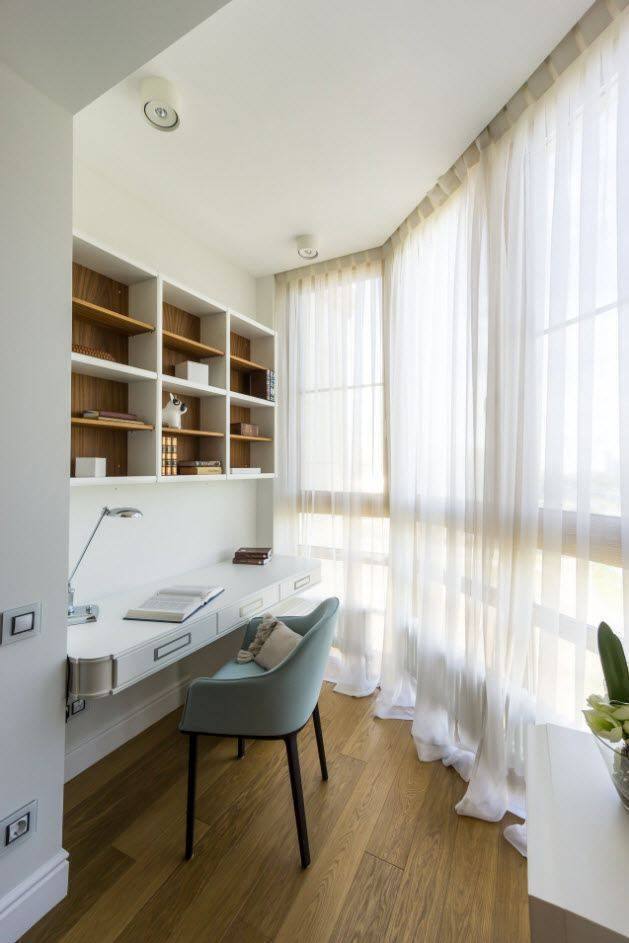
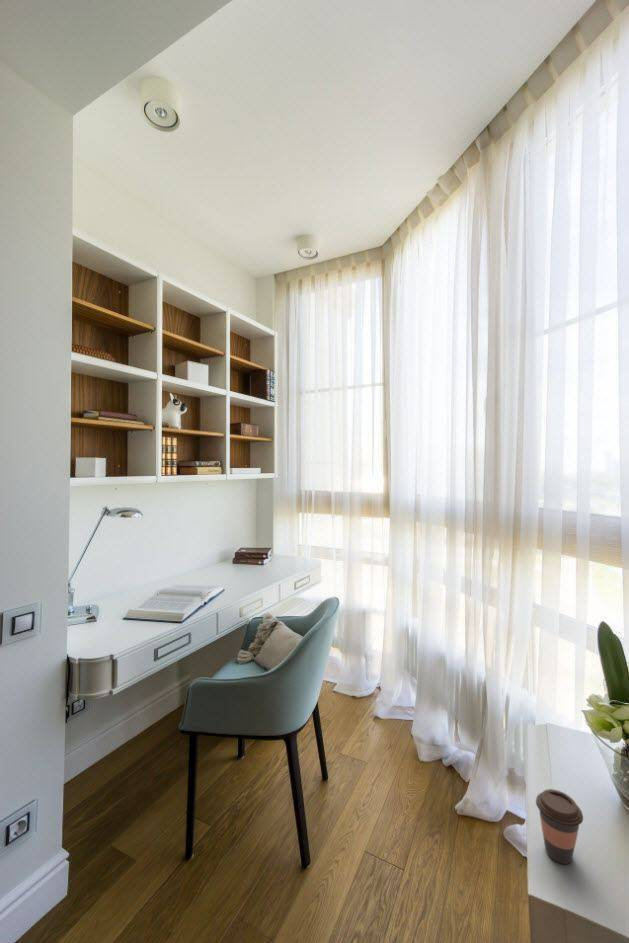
+ coffee cup [535,788,584,865]
